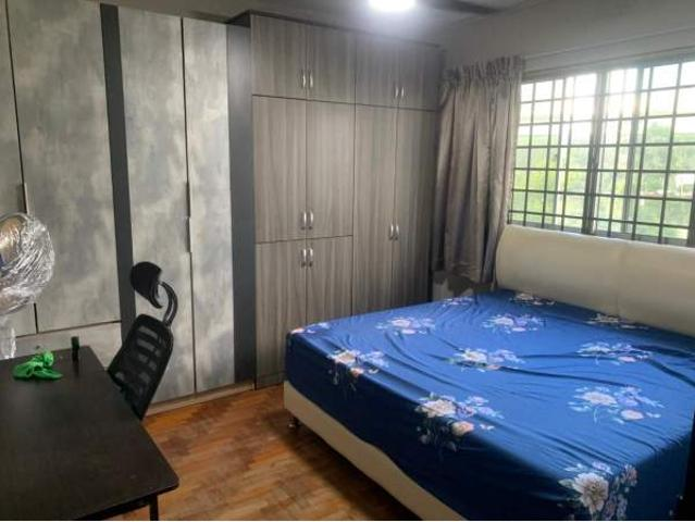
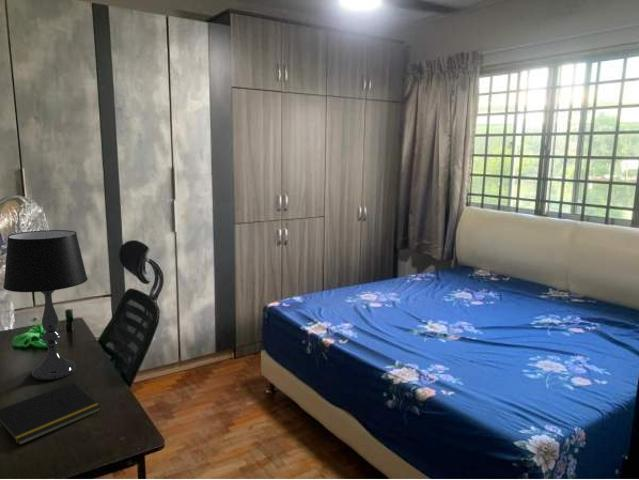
+ notepad [0,382,102,446]
+ table lamp [2,229,89,381]
